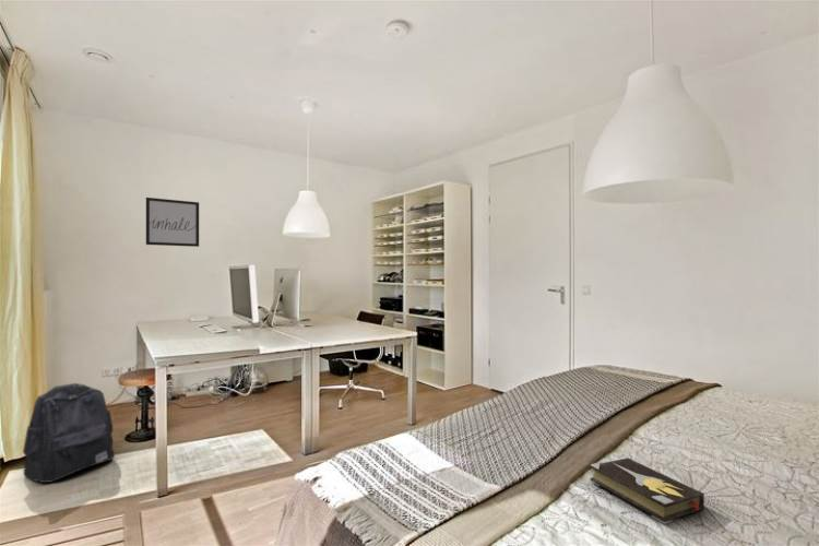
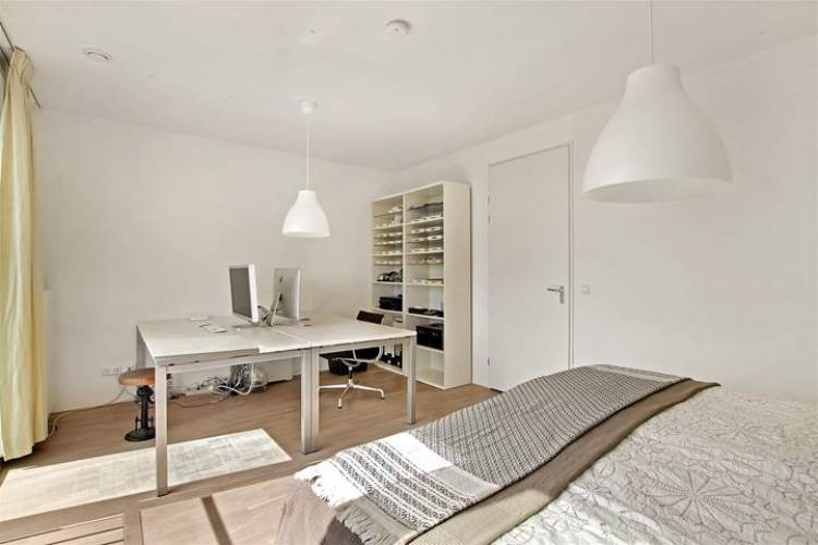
- backpack [22,382,115,484]
- wall art [145,197,200,248]
- hardback book [590,458,705,525]
